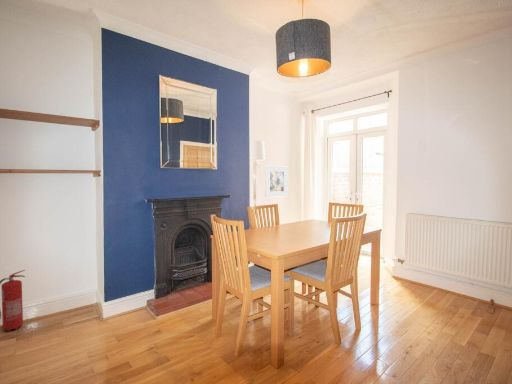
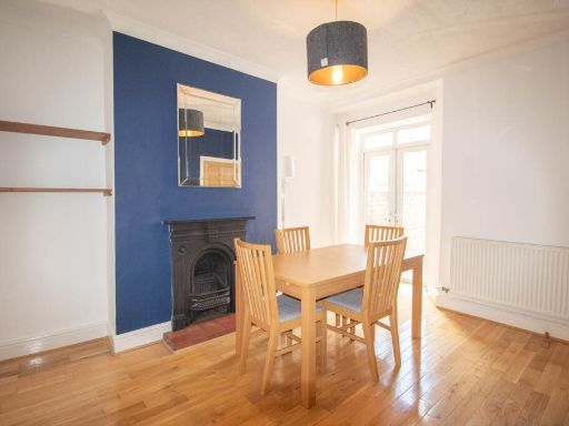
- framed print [264,165,289,198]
- fire extinguisher [0,269,26,332]
